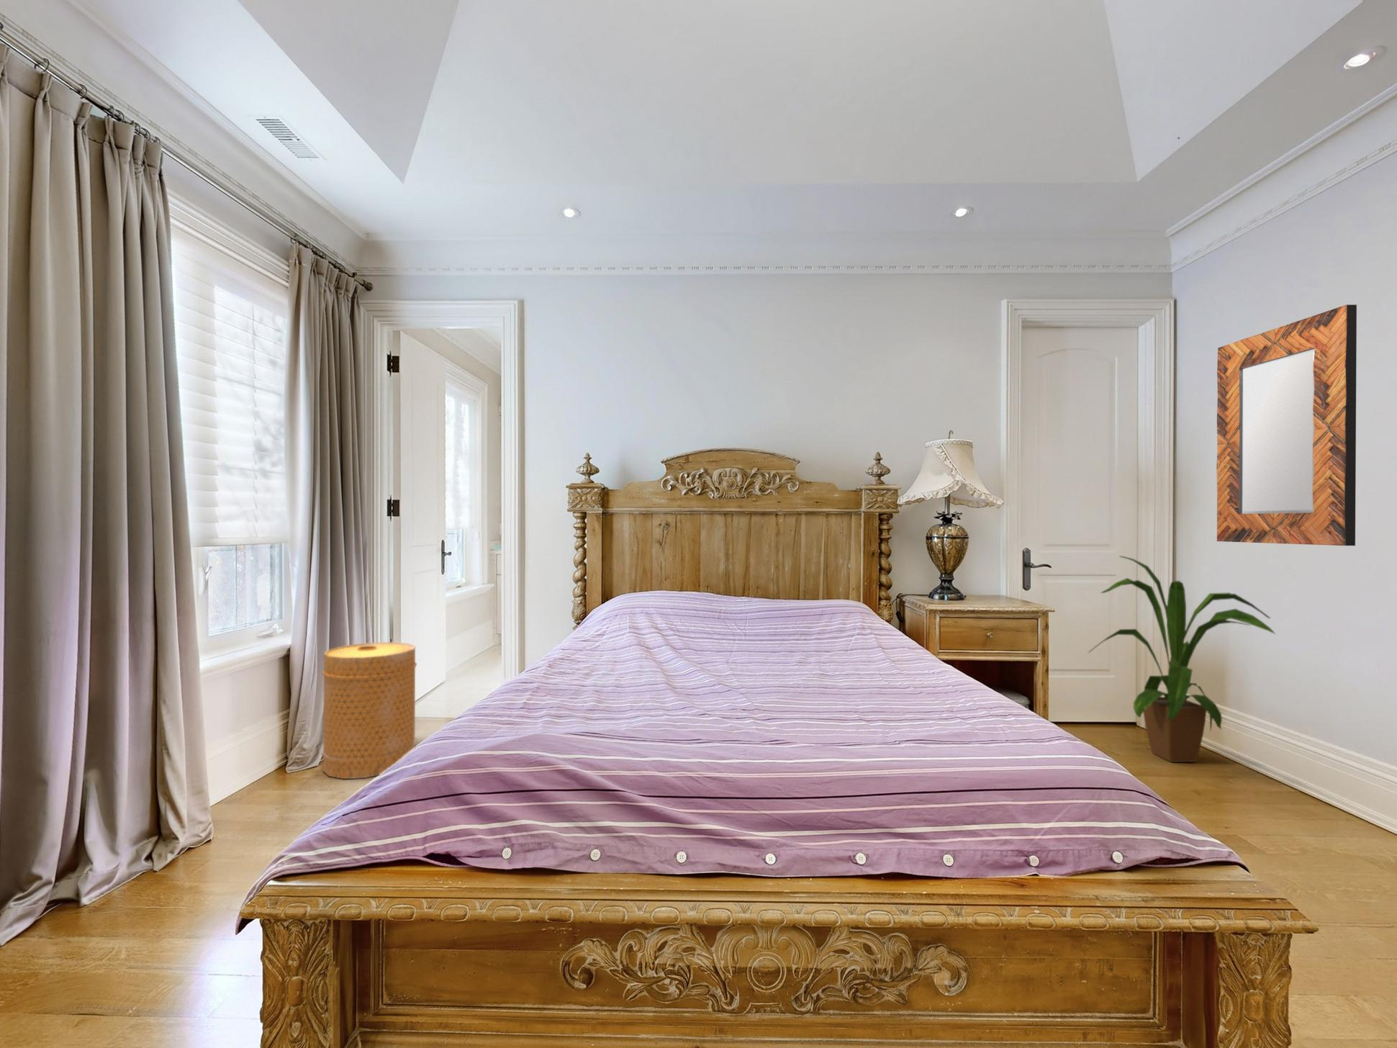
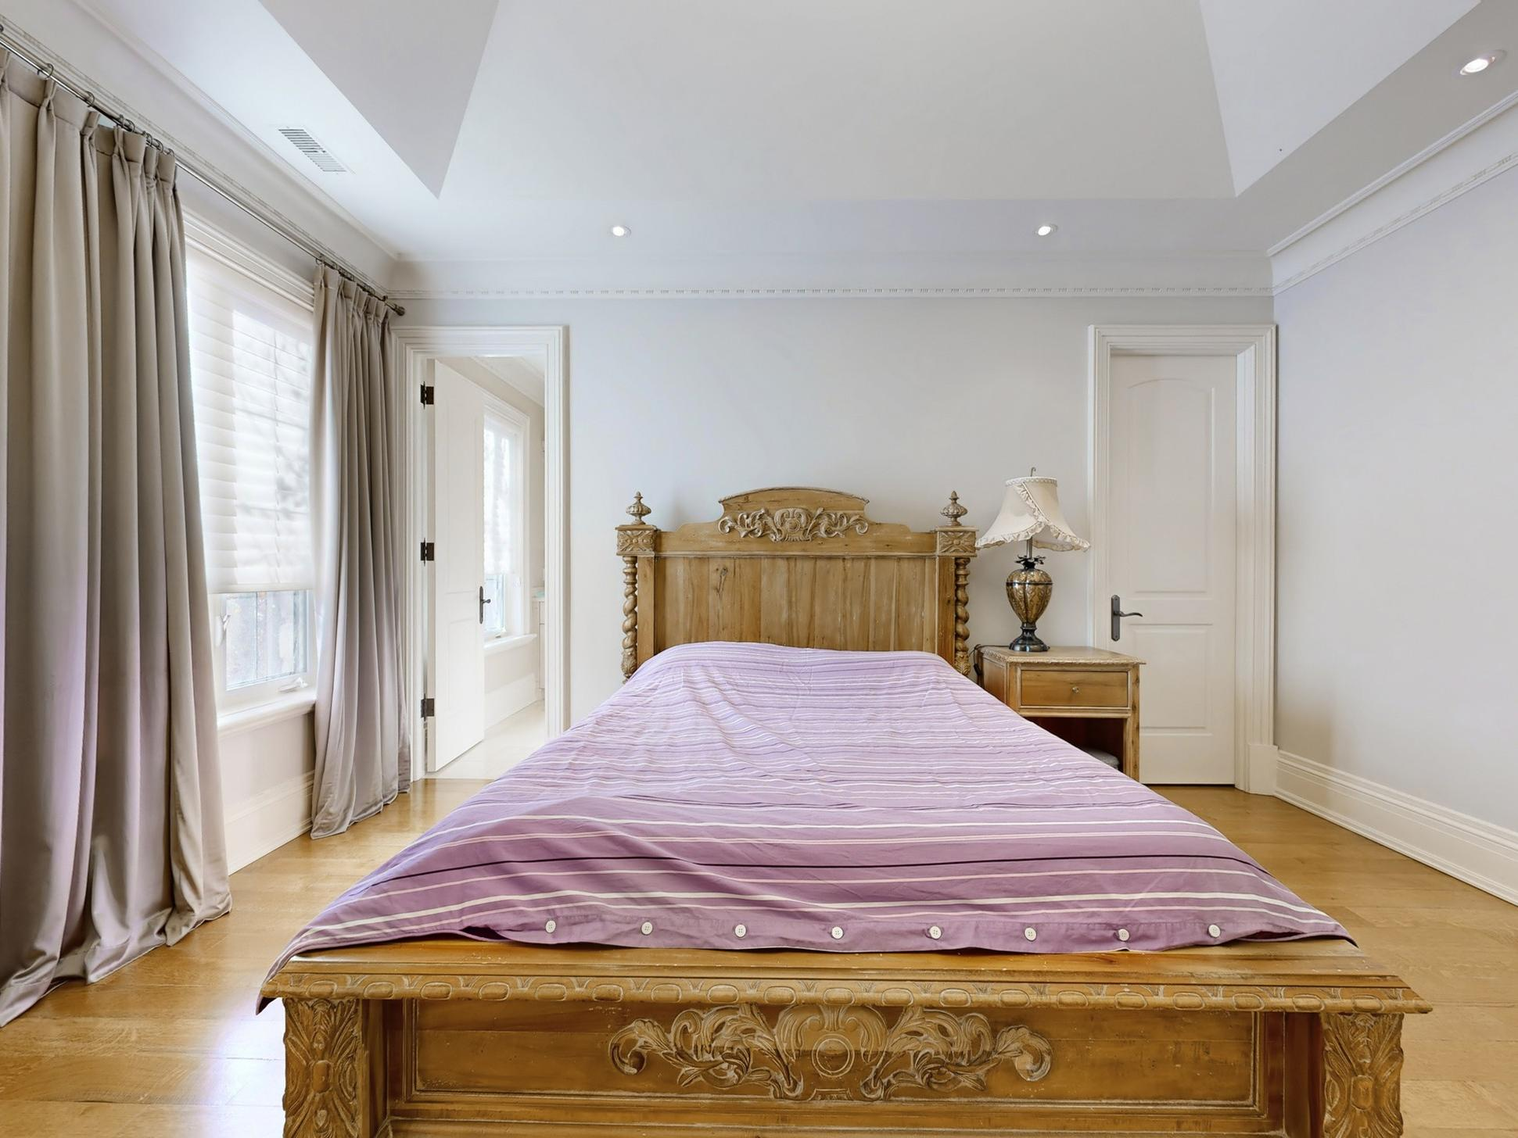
- home mirror [1215,304,1357,546]
- basket [321,642,417,779]
- house plant [1087,555,1277,763]
